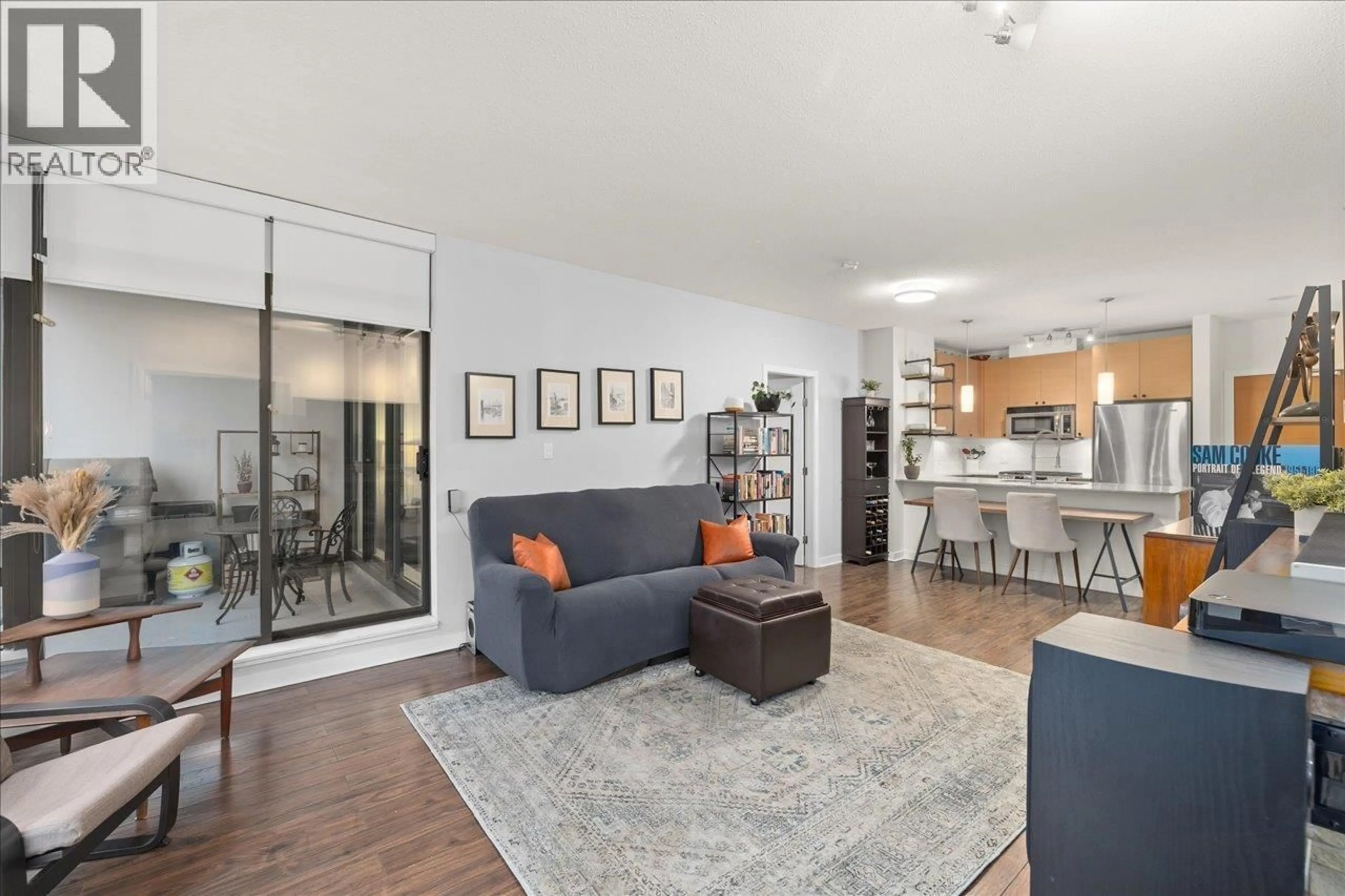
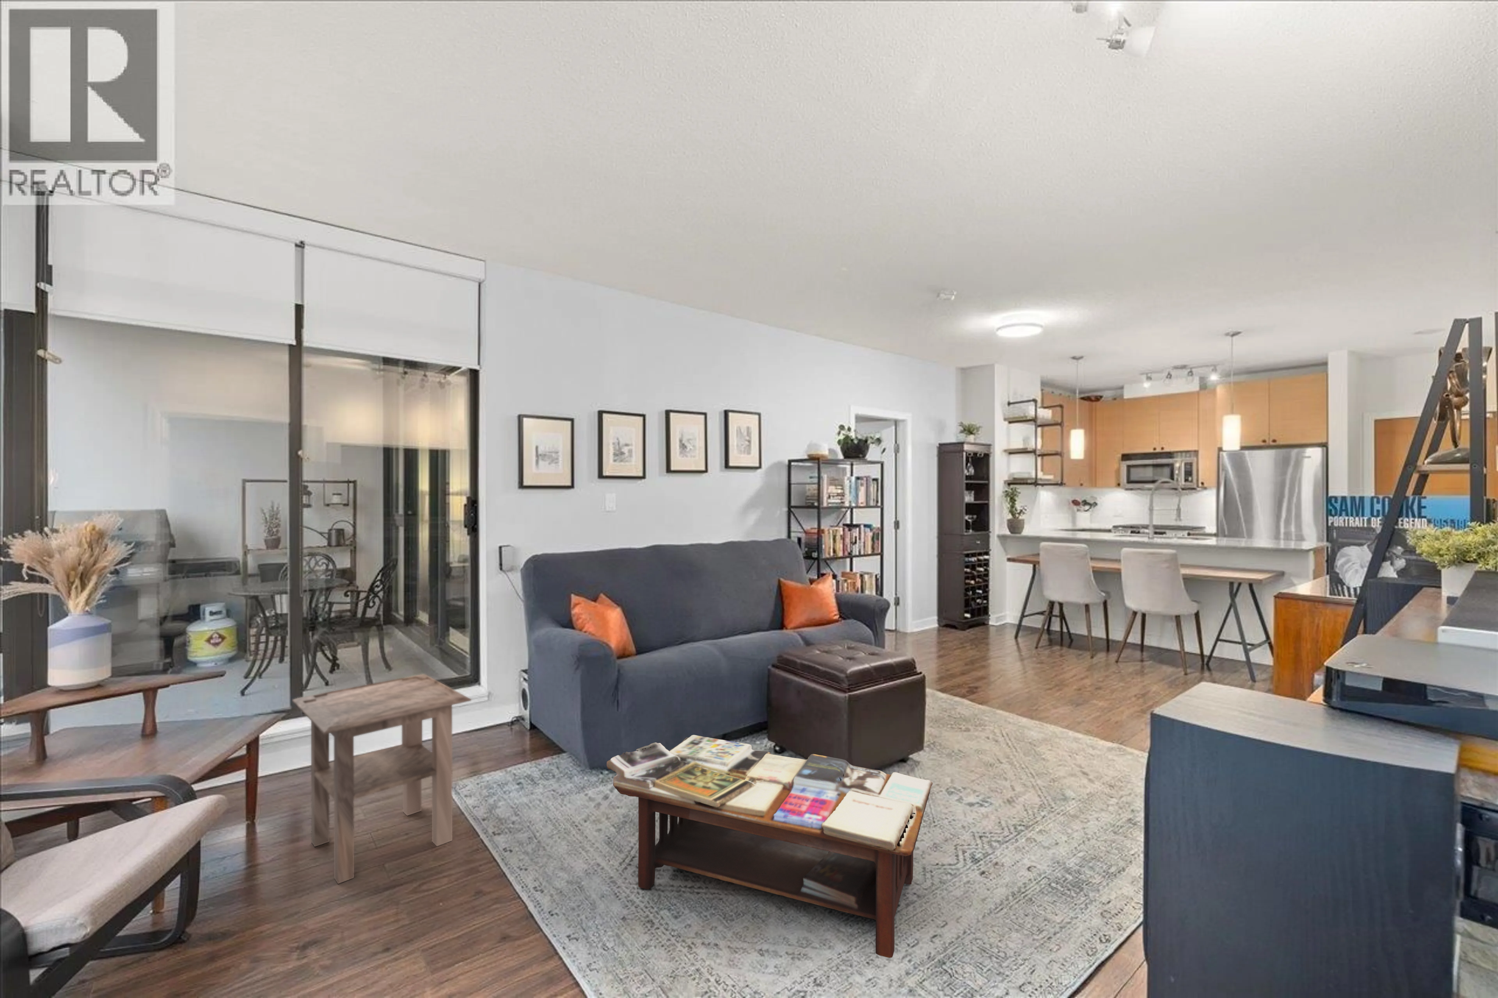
+ side table [292,674,472,884]
+ coffee table [606,735,933,958]
